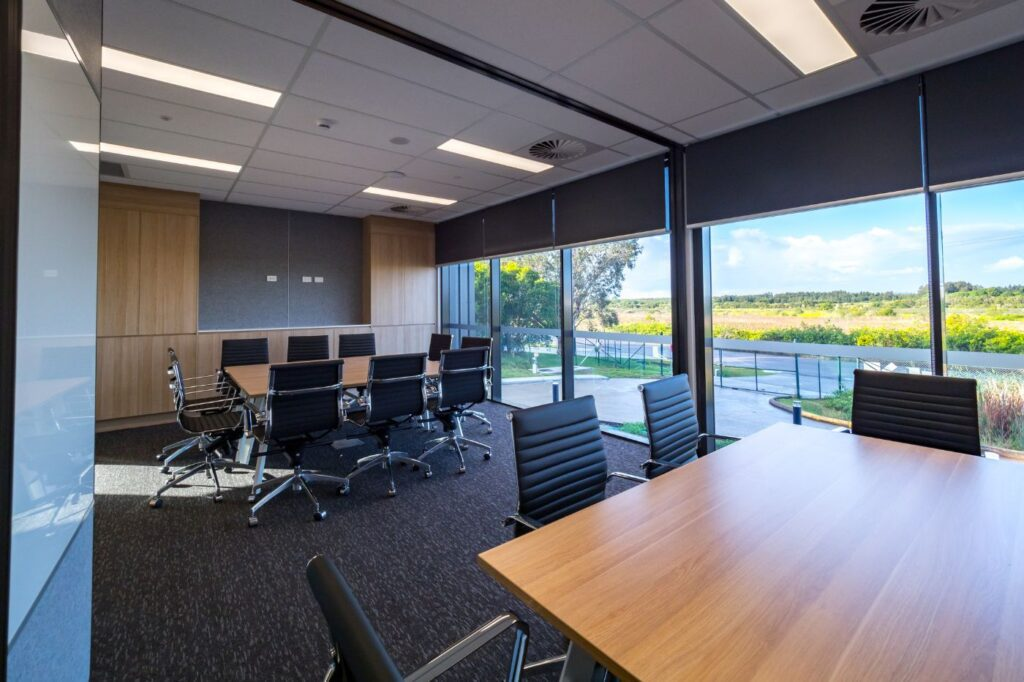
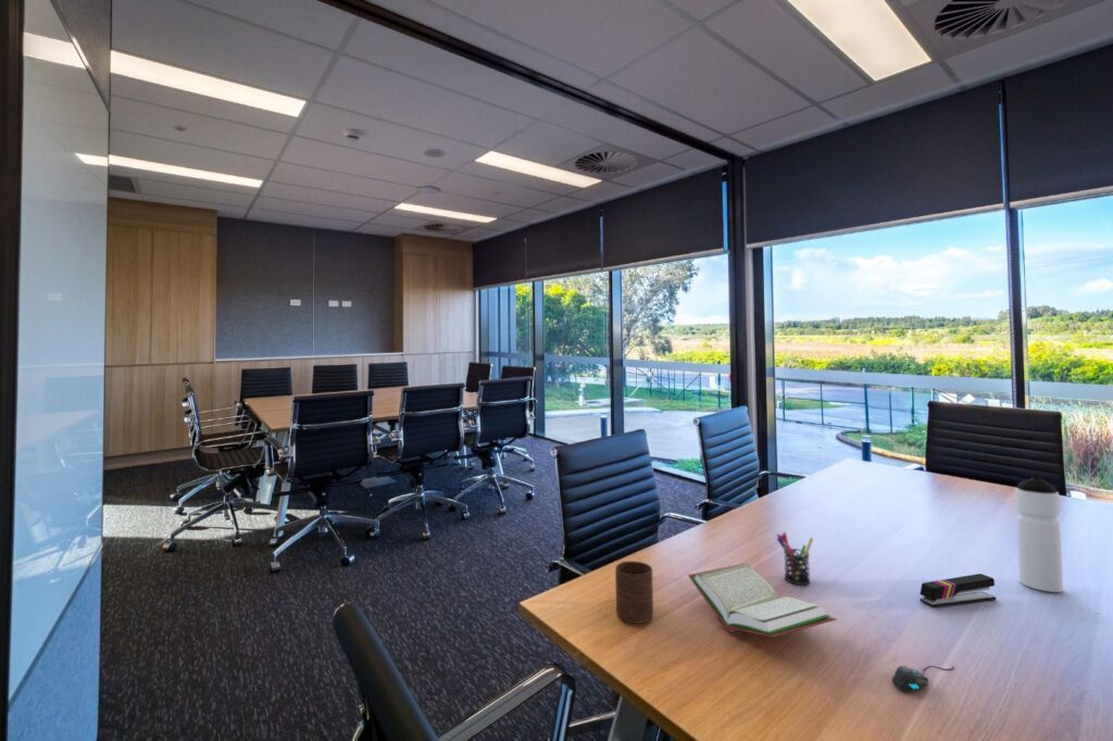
+ cup [614,561,654,625]
+ stapler [918,573,997,608]
+ book [687,563,838,639]
+ mouse [891,665,955,693]
+ water bottle [1014,474,1064,593]
+ pen holder [776,531,814,586]
